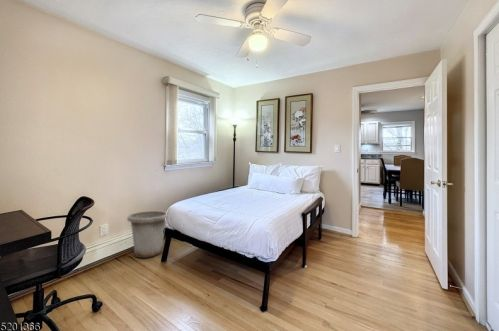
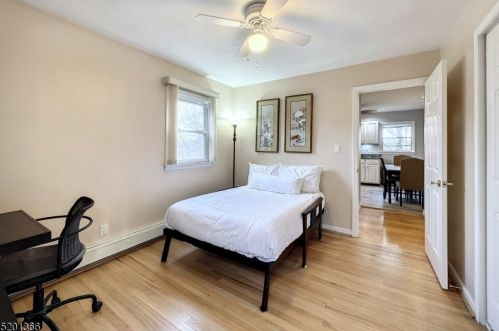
- trash can [126,210,167,259]
